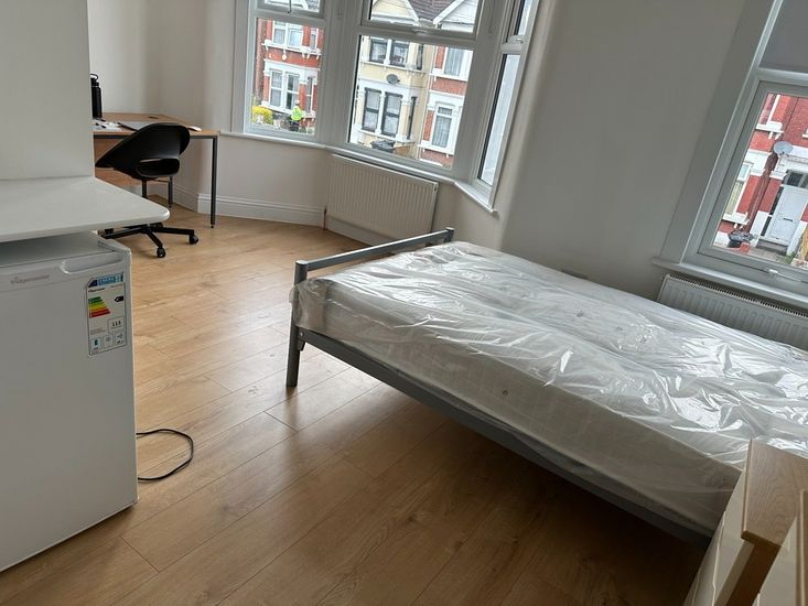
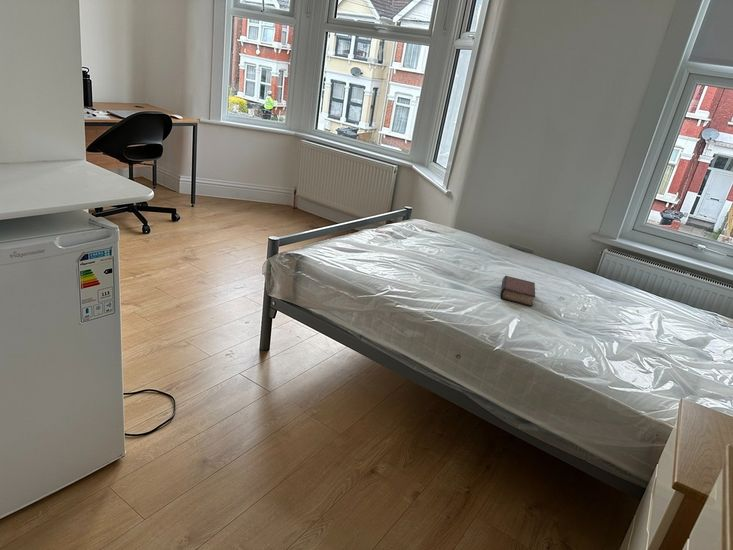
+ book [500,275,536,307]
